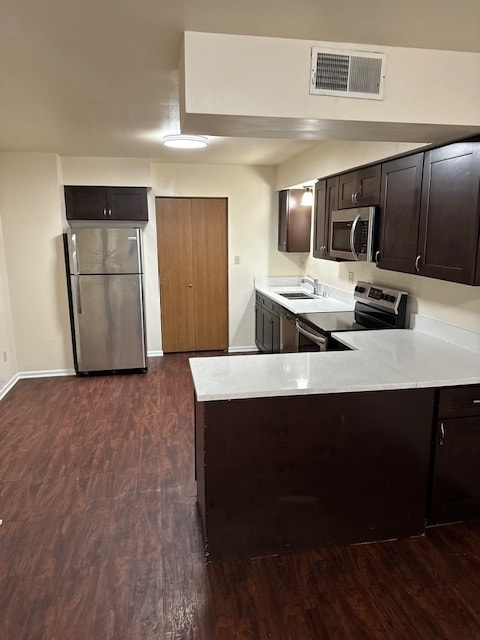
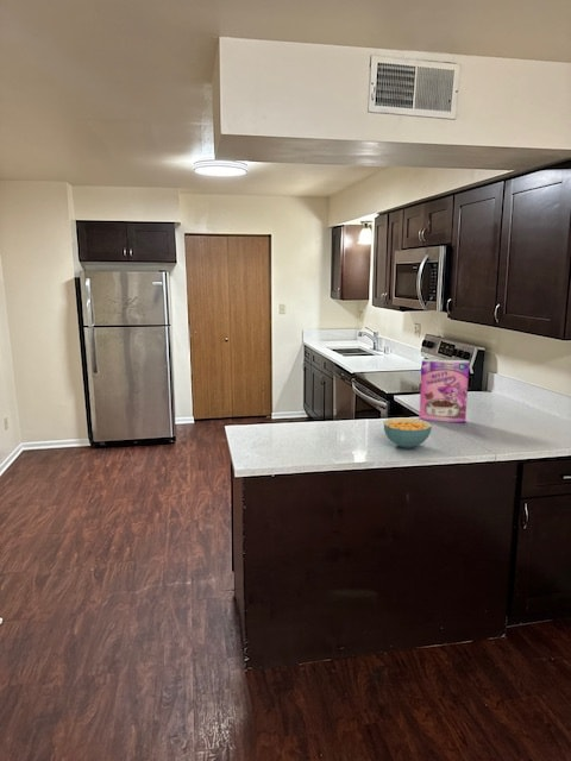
+ cereal bowl [382,416,433,449]
+ cereal box [418,358,470,424]
